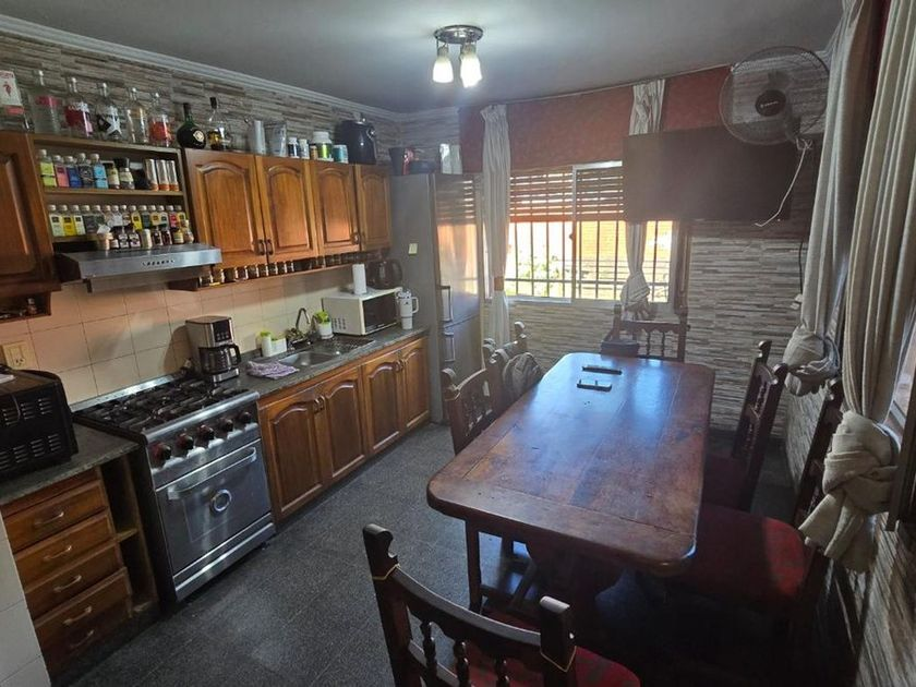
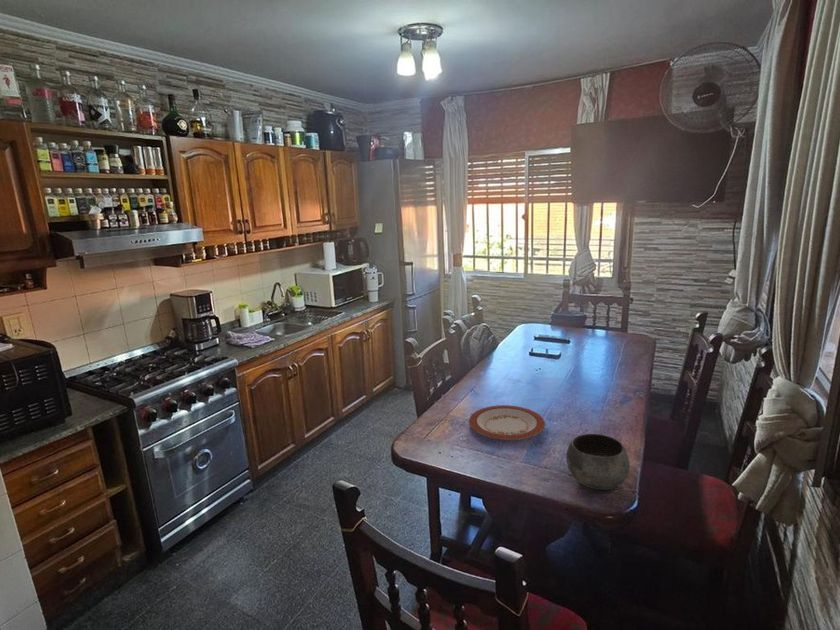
+ bowl [565,433,631,491]
+ plate [468,404,546,441]
